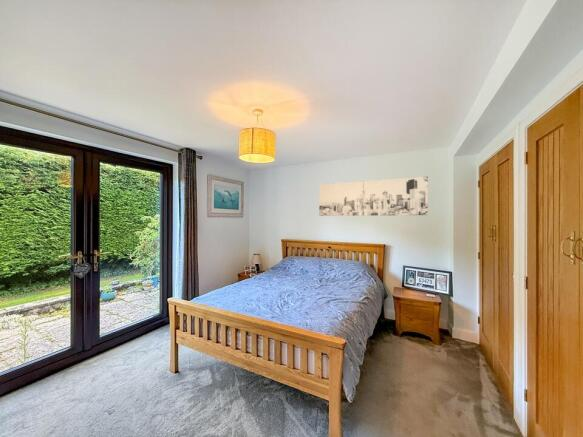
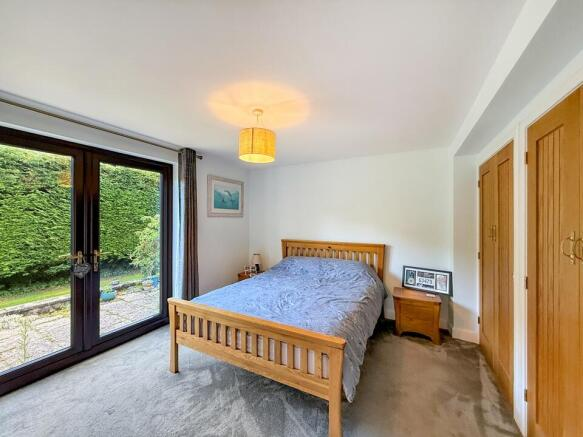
- wall art [318,175,429,217]
